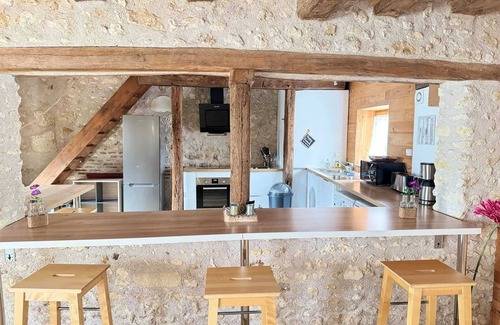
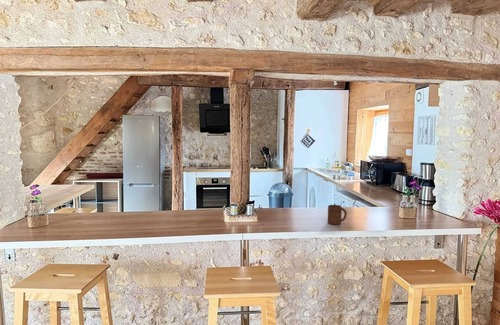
+ cup [327,204,348,225]
